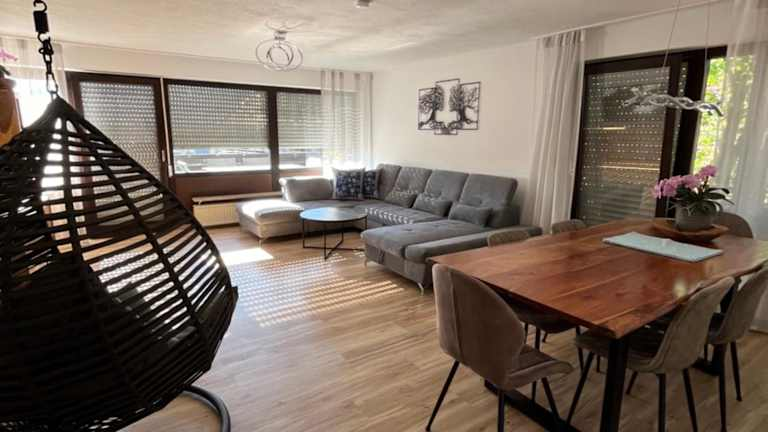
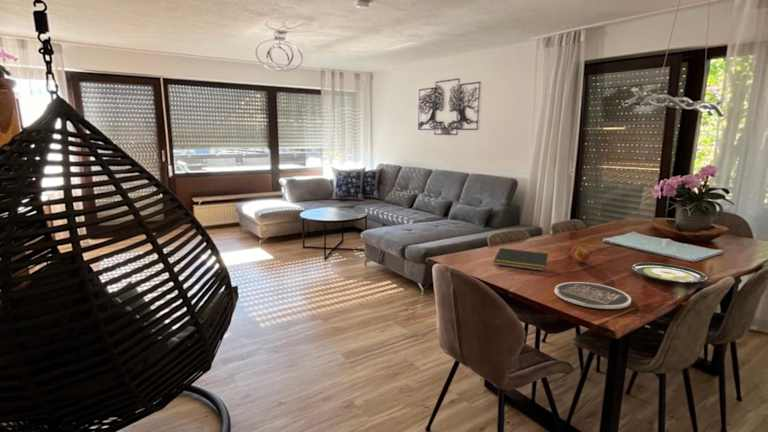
+ plate [554,281,632,310]
+ plate [631,262,709,284]
+ fruit [570,244,591,263]
+ notepad [492,247,549,272]
